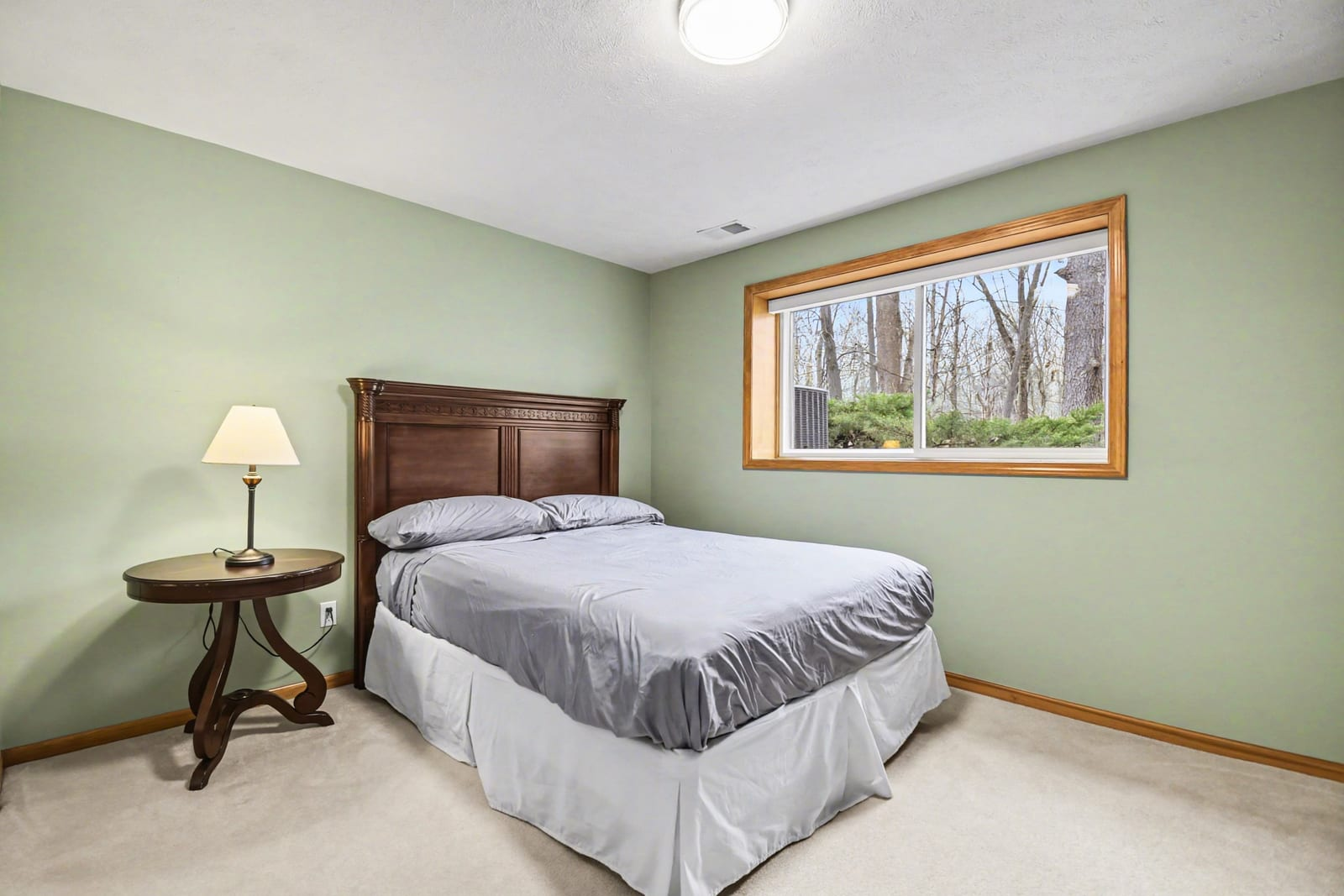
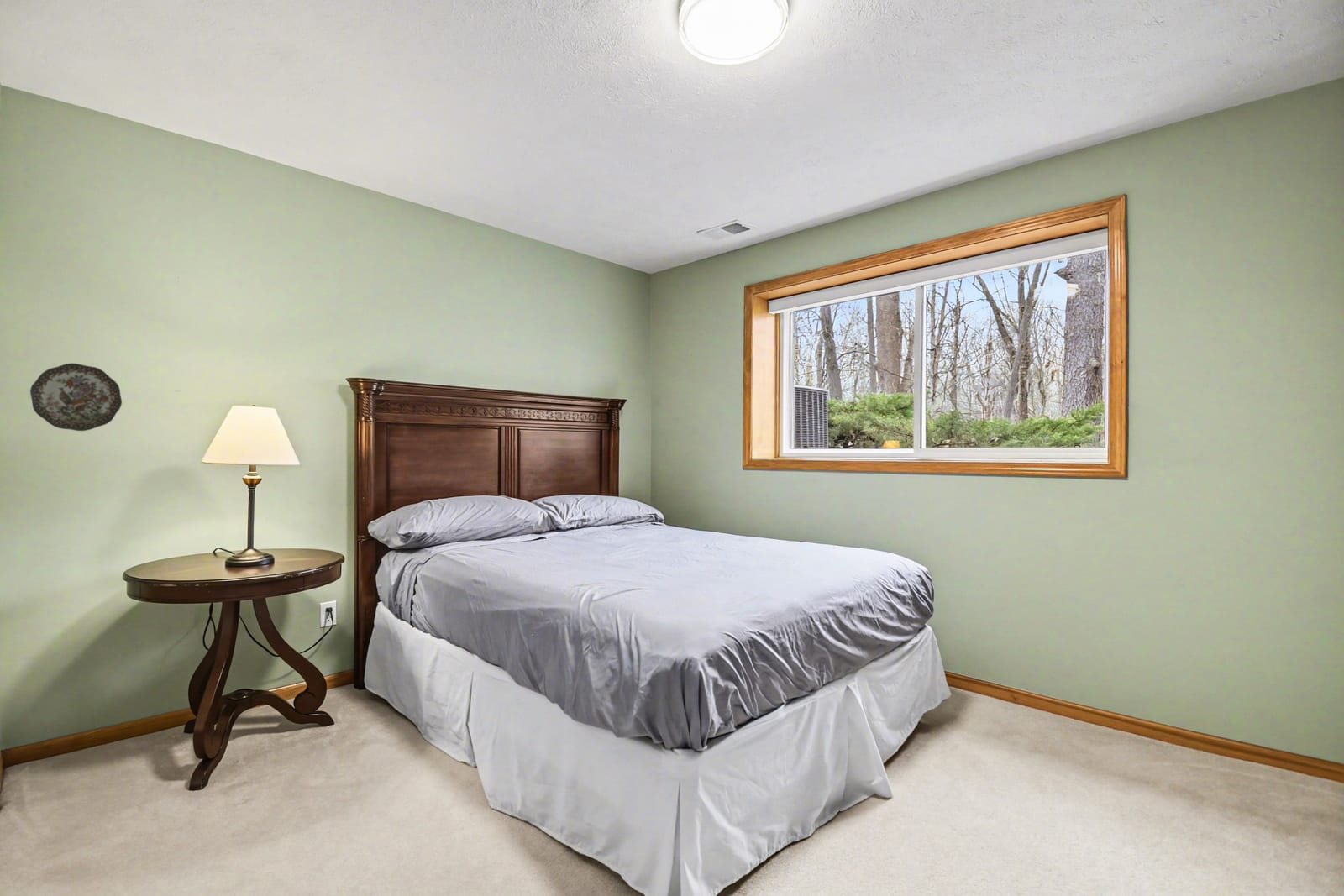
+ decorative plate [29,363,123,432]
